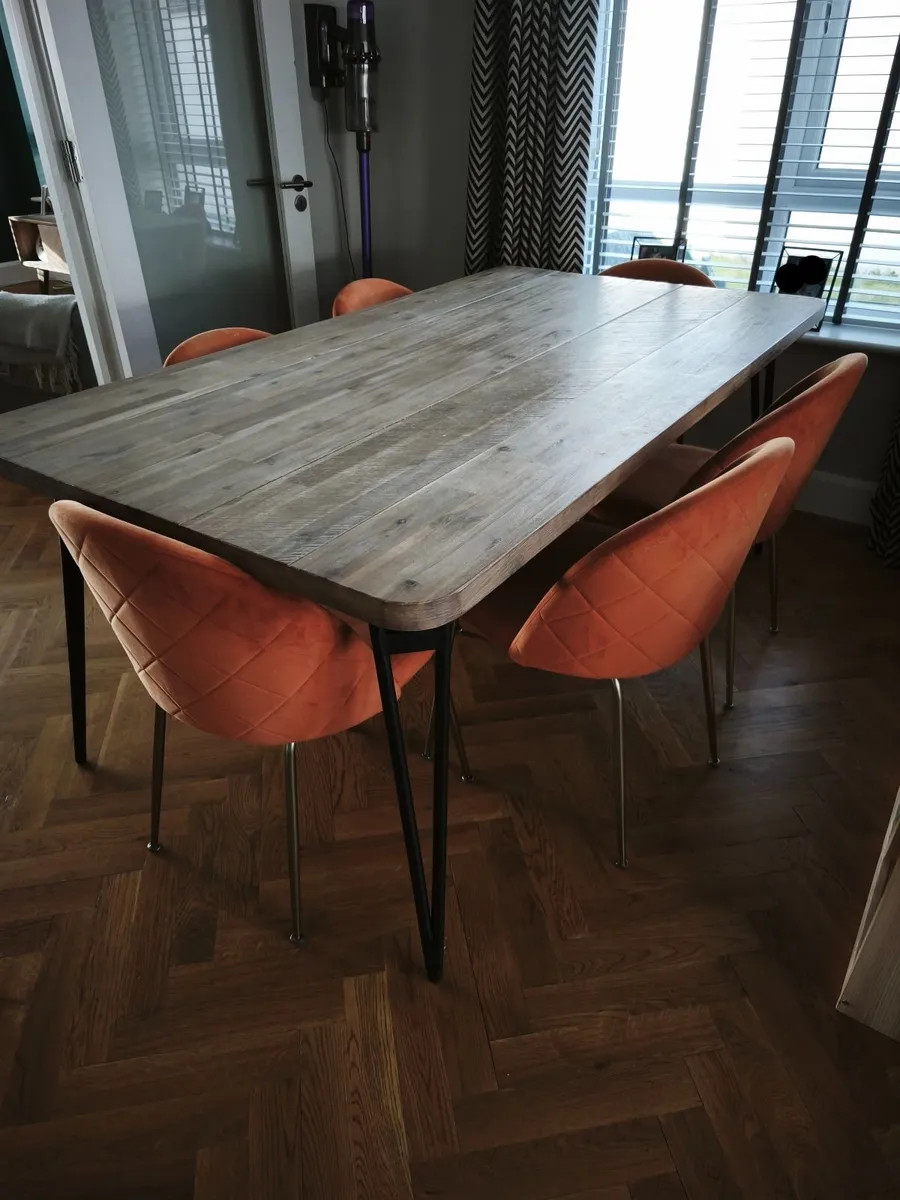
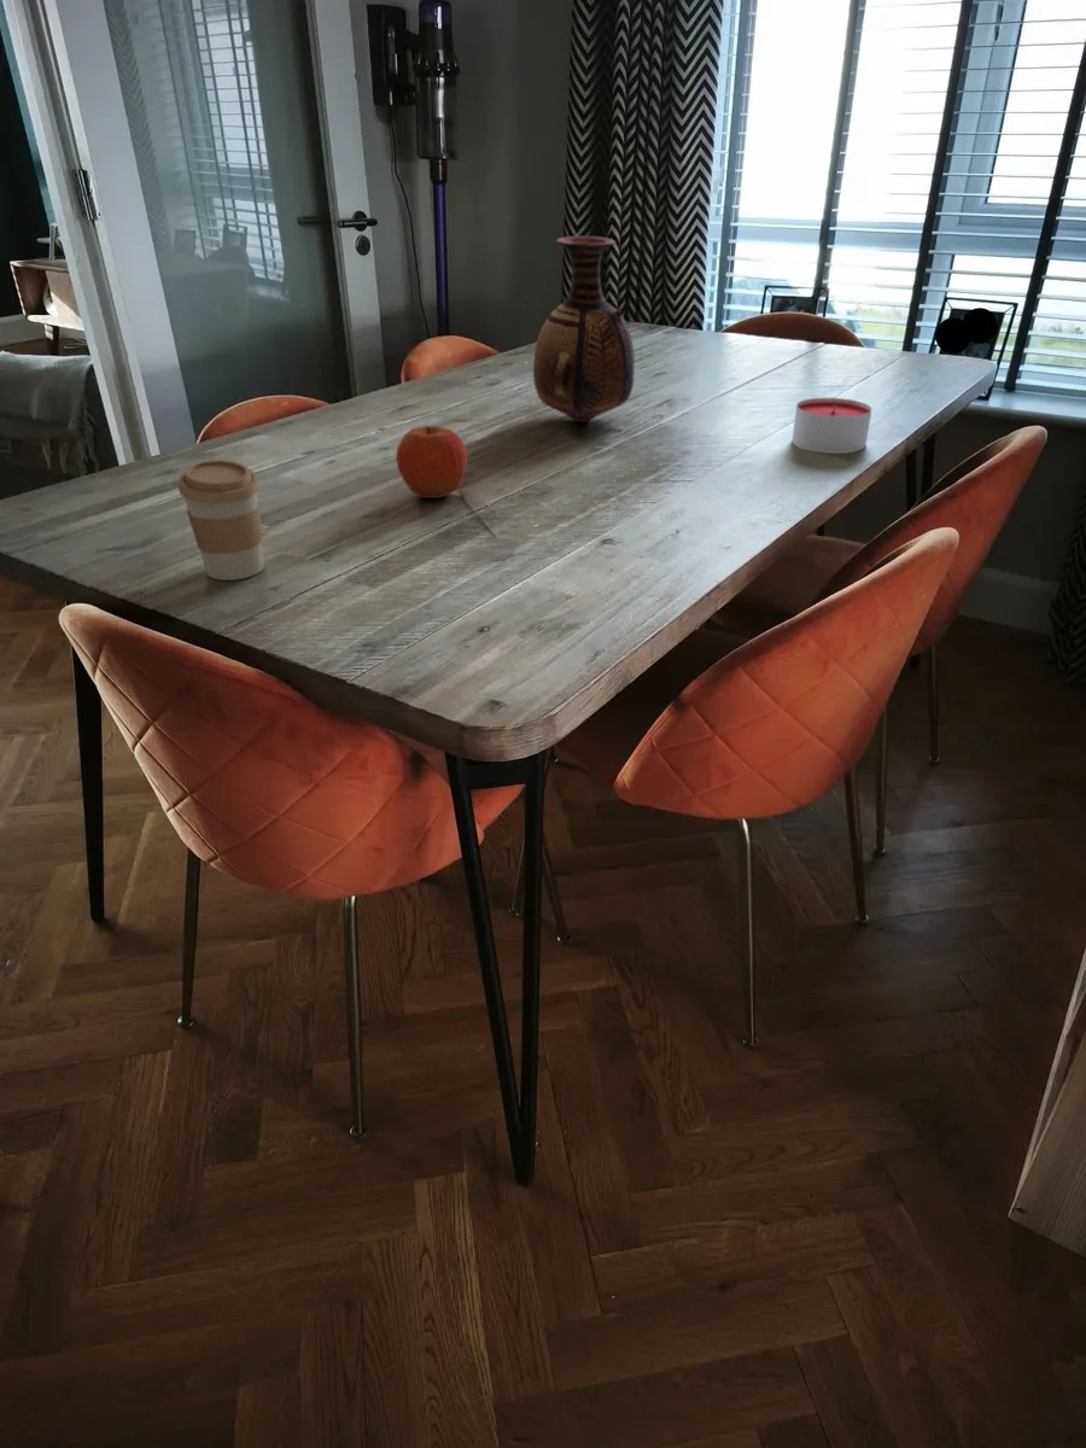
+ coffee cup [177,459,265,582]
+ fruit [395,425,469,500]
+ candle [790,397,874,455]
+ vase [532,235,636,424]
